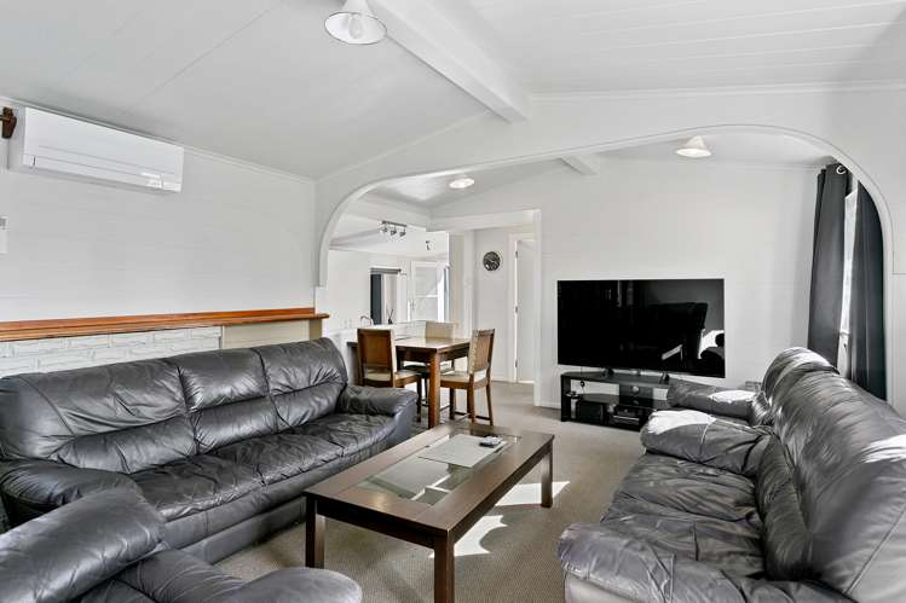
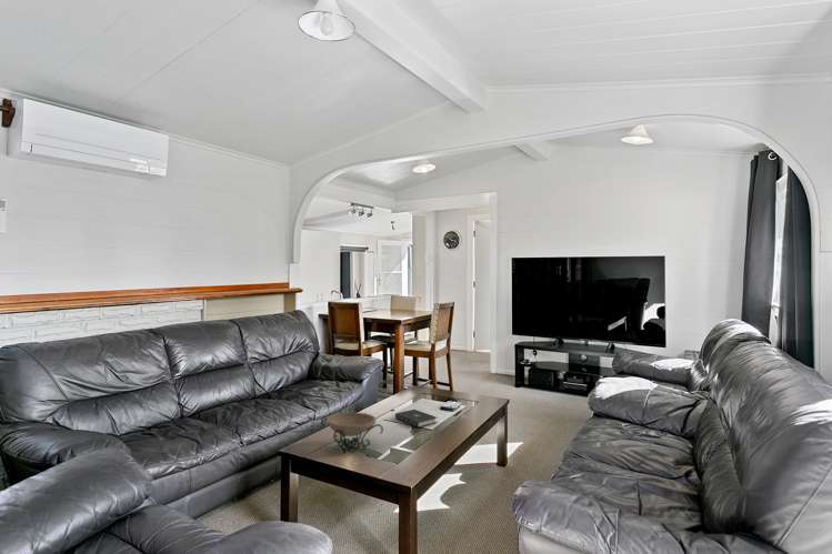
+ decorative bowl [321,412,384,454]
+ book [394,409,439,429]
